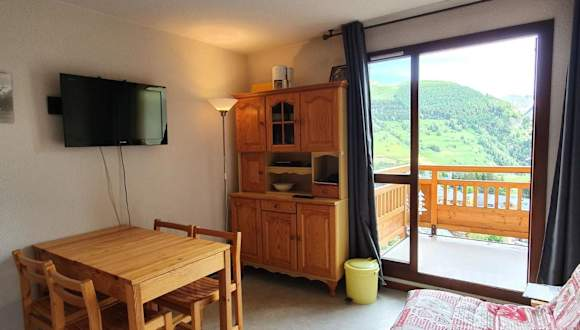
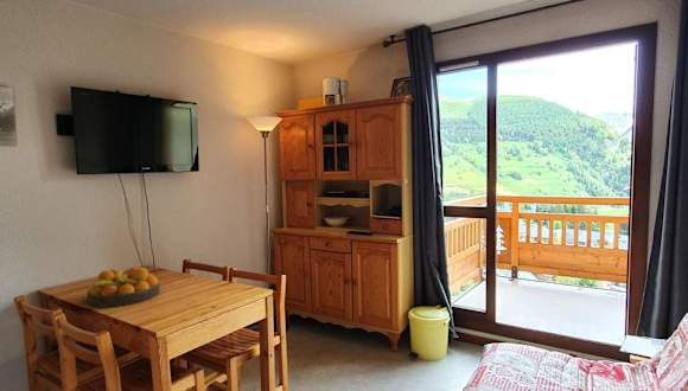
+ fruit bowl [85,265,161,308]
